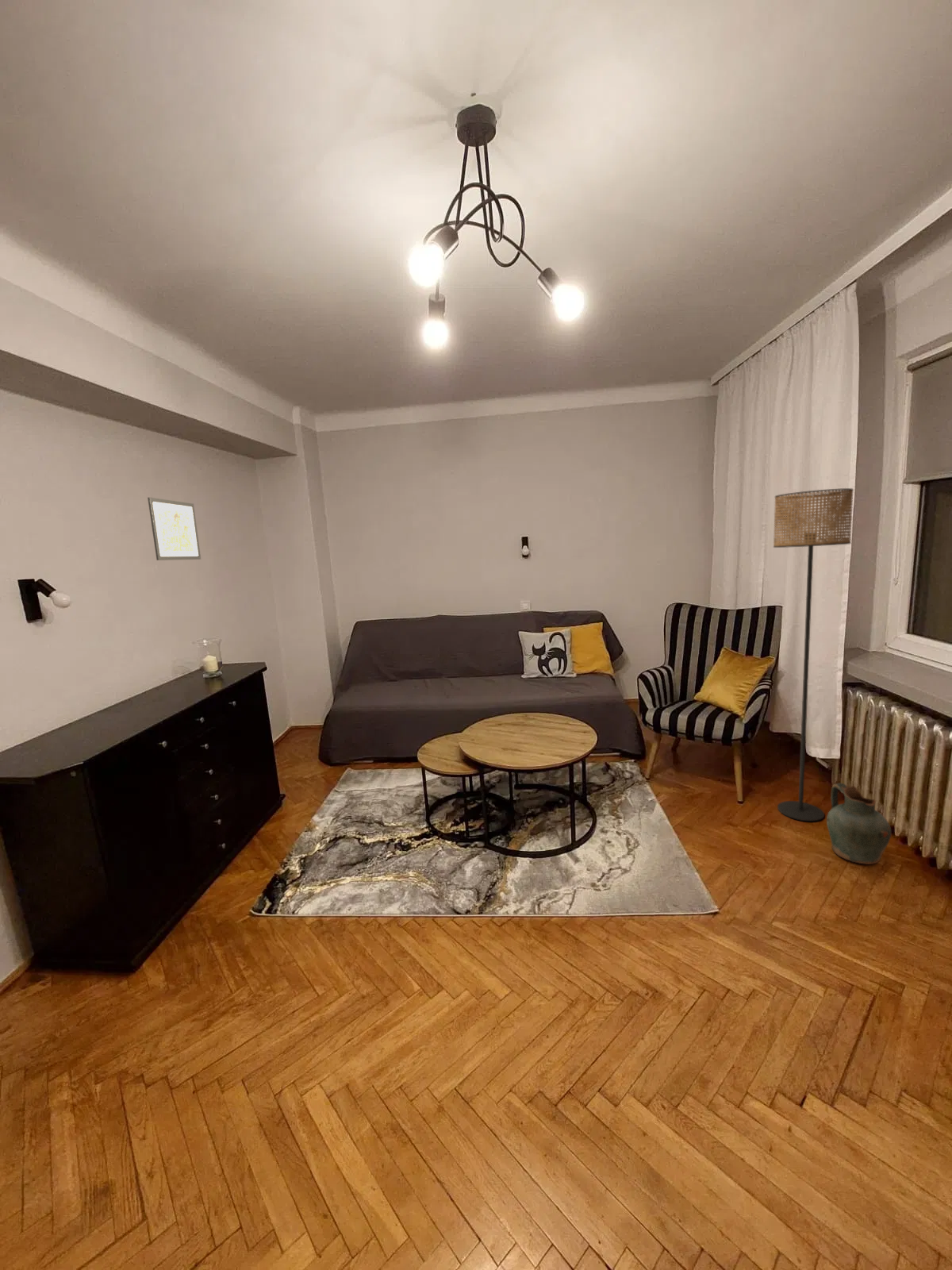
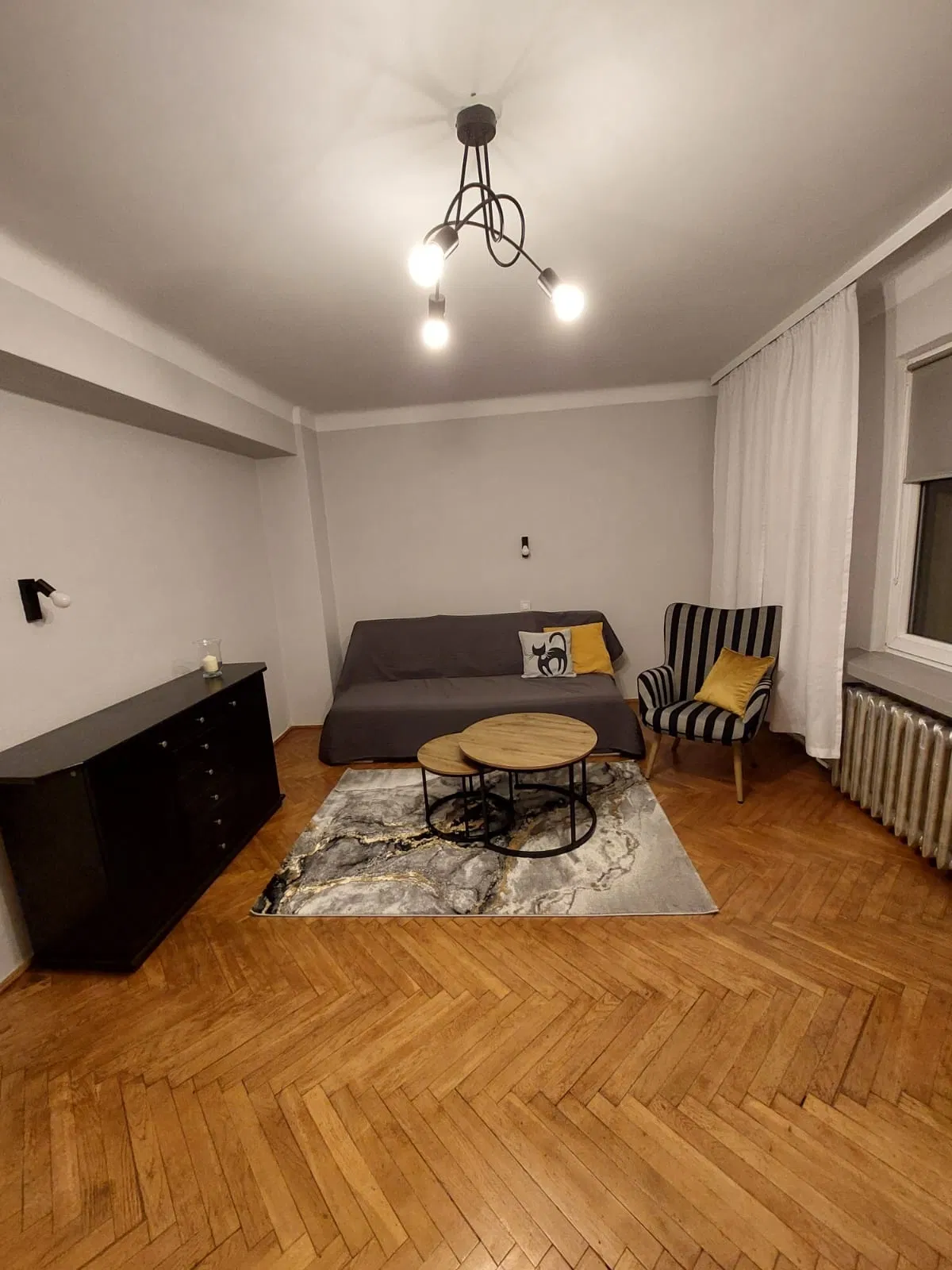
- wall art [147,497,202,561]
- floor lamp [773,487,854,822]
- ceramic jug [826,783,892,865]
